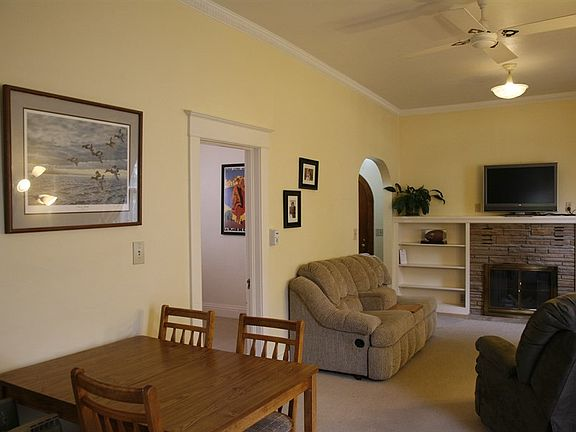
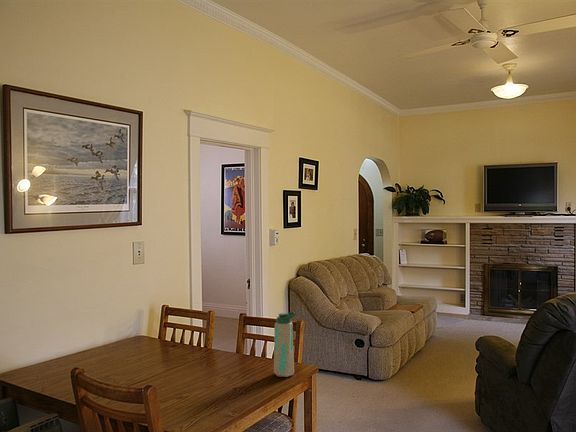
+ water bottle [273,311,297,378]
